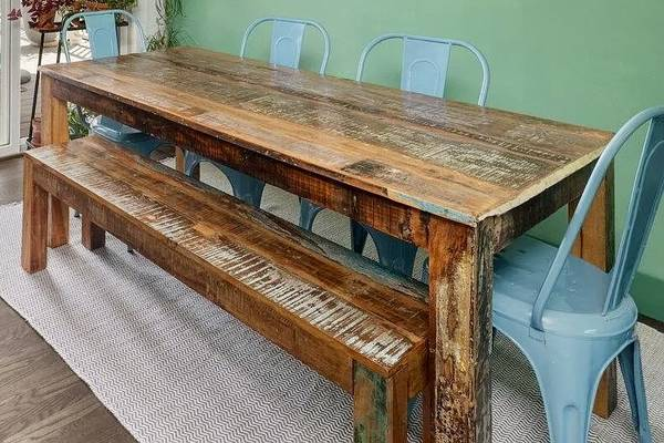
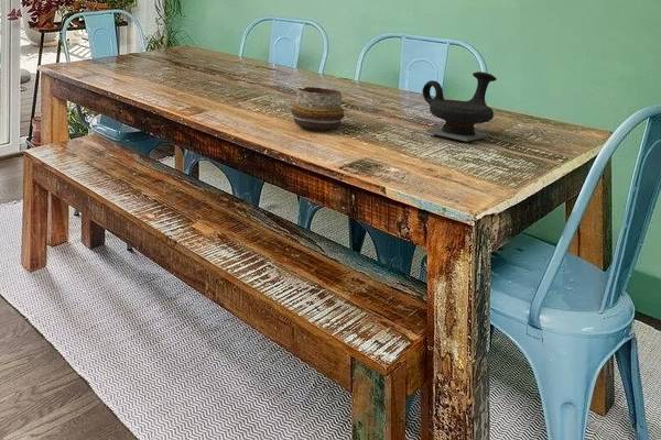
+ teapot [422,70,498,142]
+ decorative bowl [290,86,346,130]
